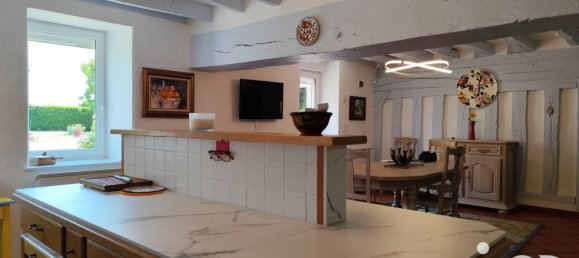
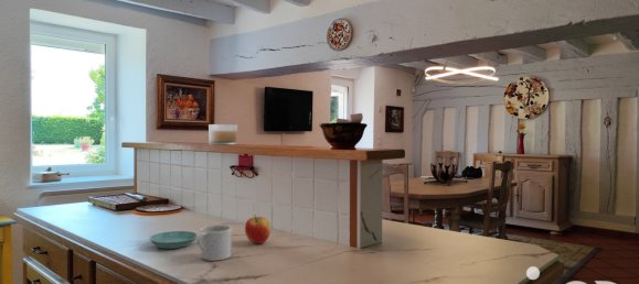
+ mug [196,223,233,262]
+ apple [244,214,271,244]
+ saucer [148,230,199,250]
